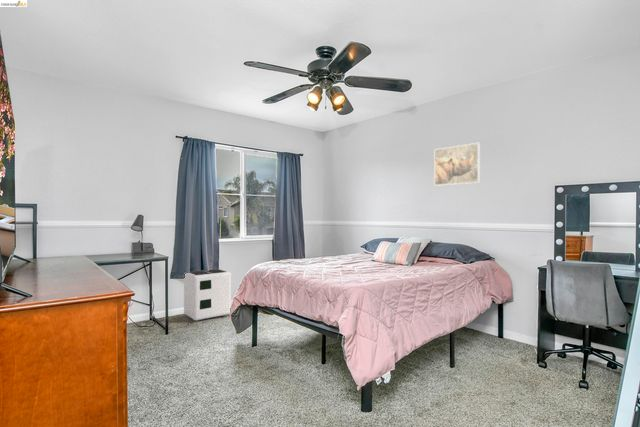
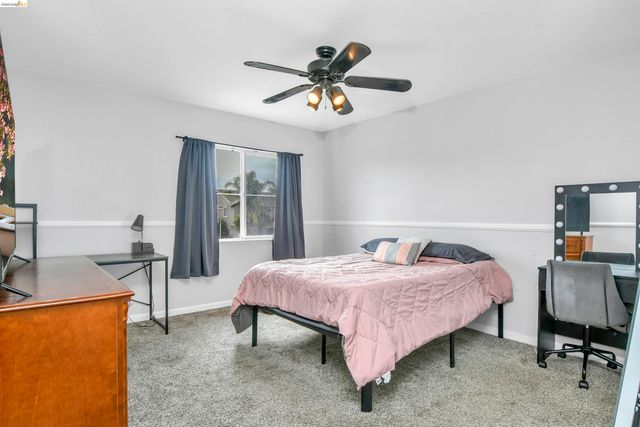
- air purifier [183,268,232,321]
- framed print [433,142,481,187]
